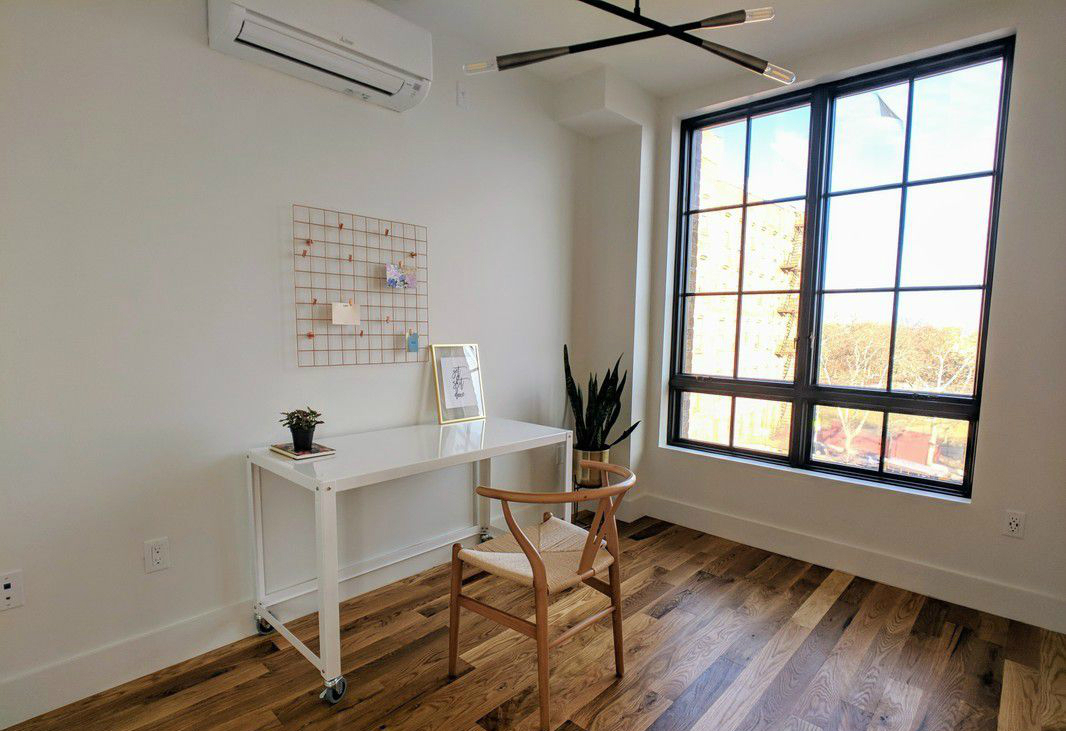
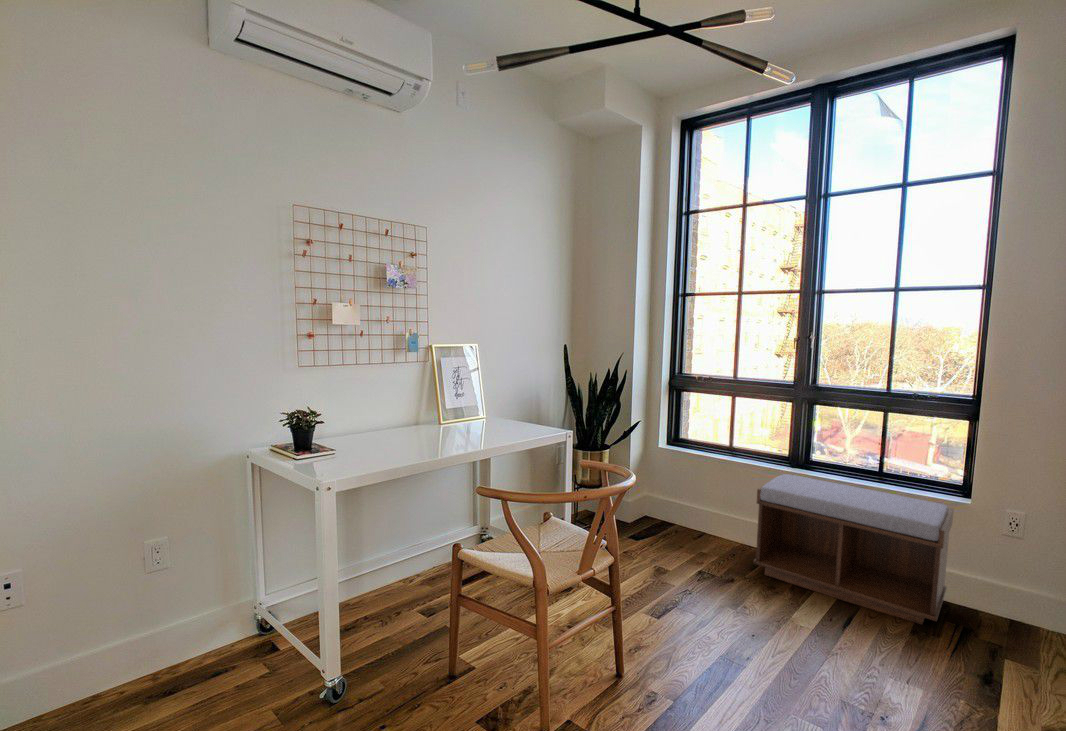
+ bench [752,473,955,625]
